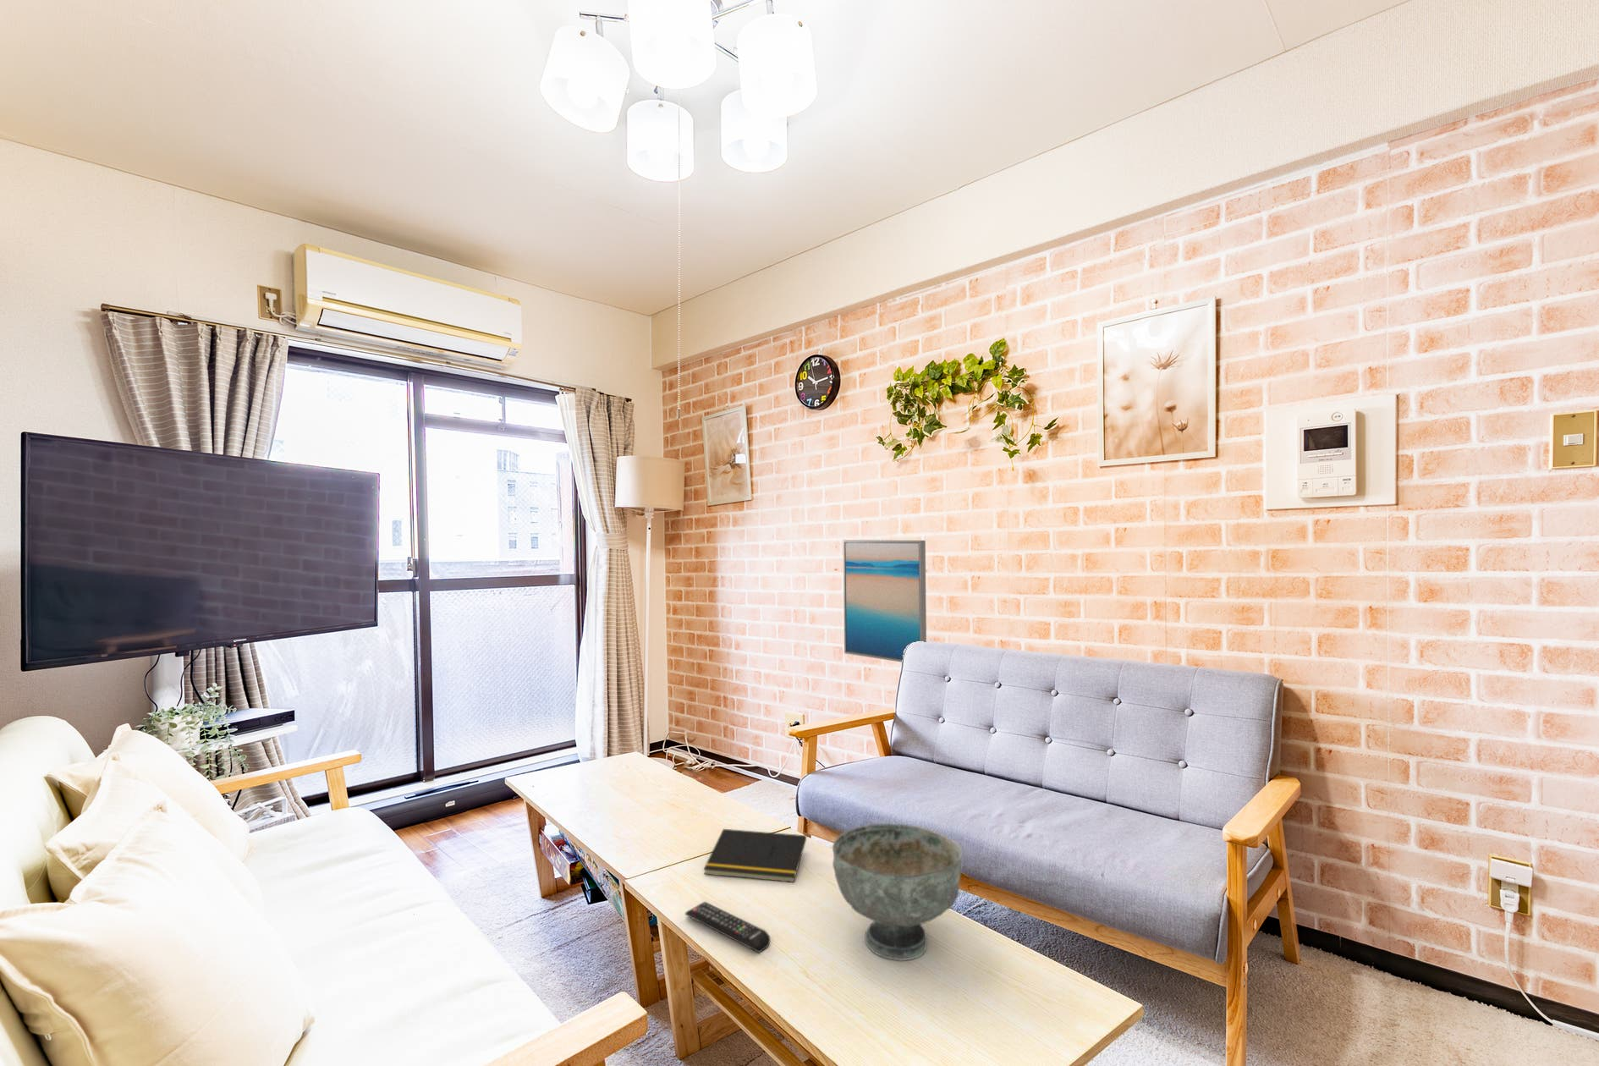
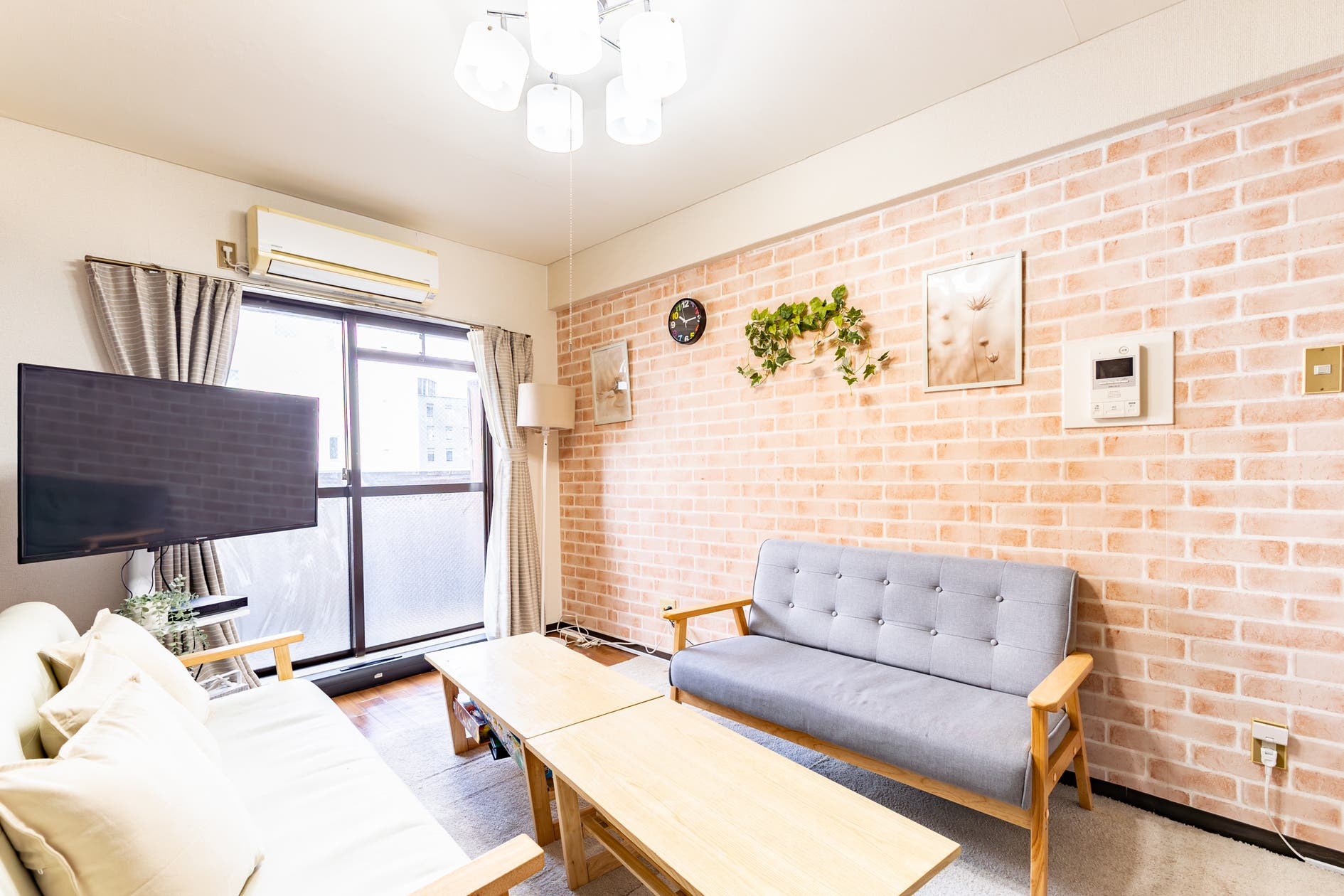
- remote control [684,901,772,953]
- wall art [842,539,927,664]
- decorative bowl [832,822,964,962]
- notepad [703,828,807,883]
